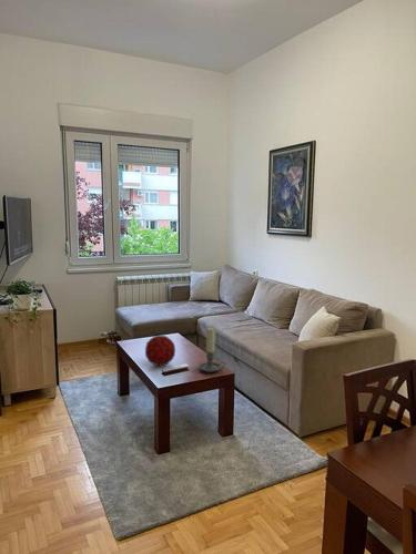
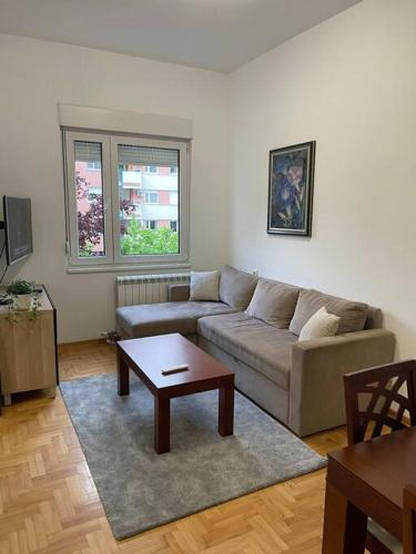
- decorative orb [144,335,176,367]
- candle holder [197,327,226,373]
